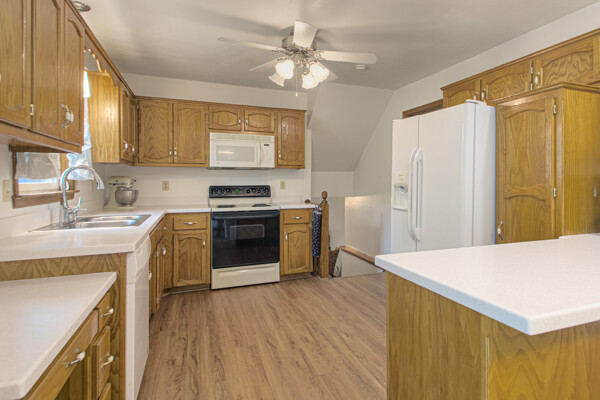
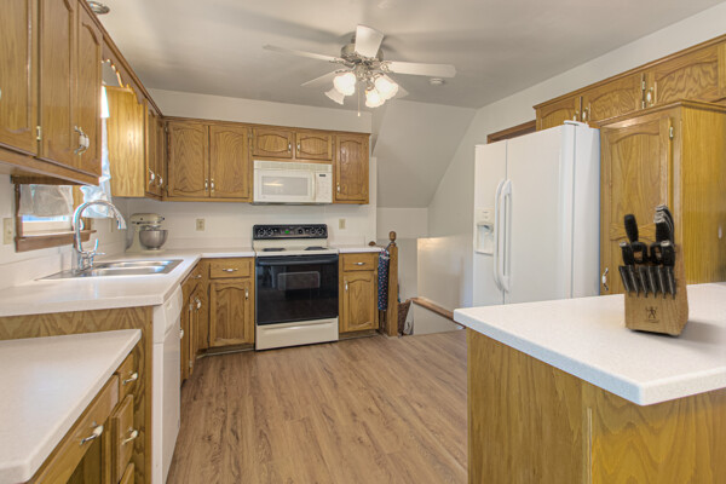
+ knife block [617,203,690,336]
